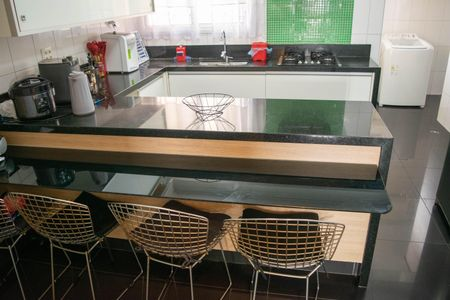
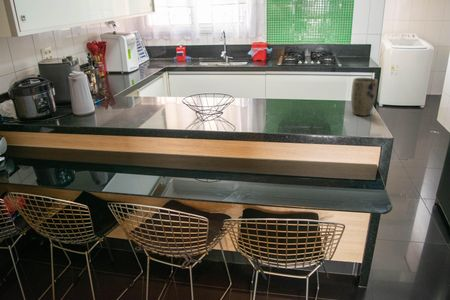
+ plant pot [350,77,379,117]
